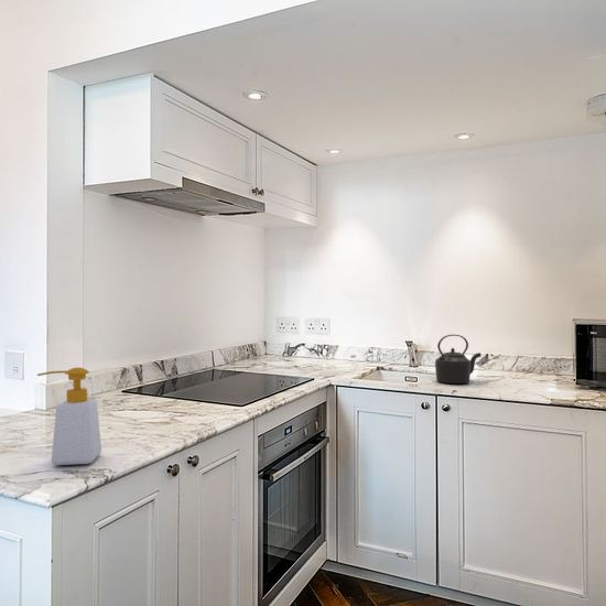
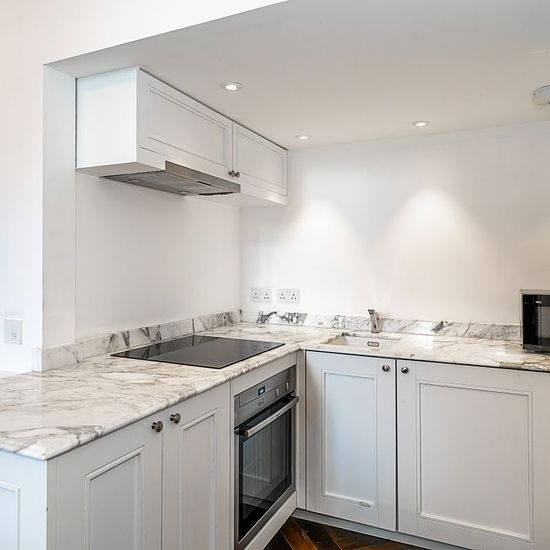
- kettle [434,334,481,385]
- soap bottle [36,367,102,466]
